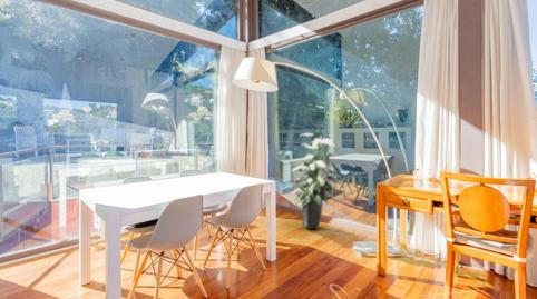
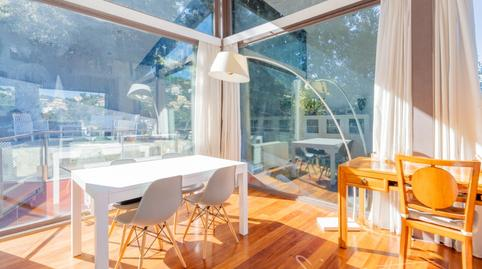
- indoor plant [291,132,343,230]
